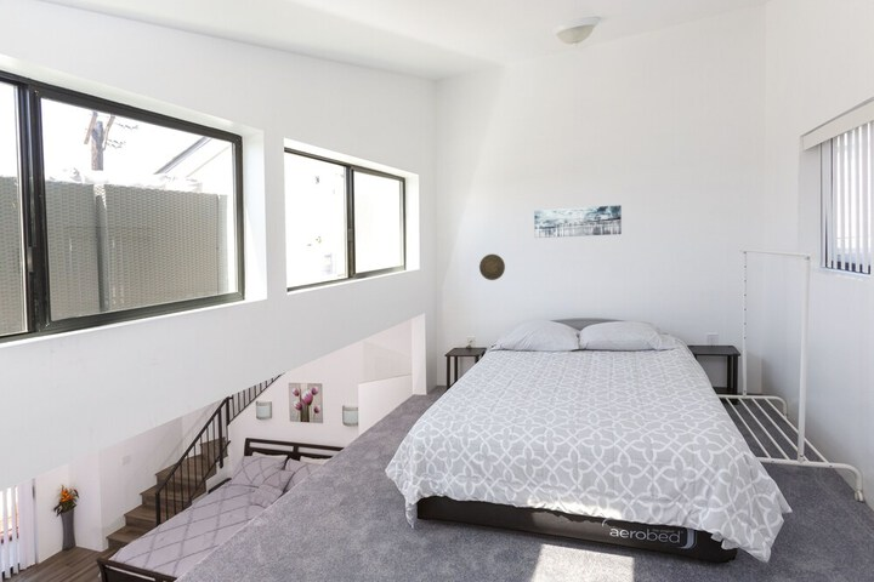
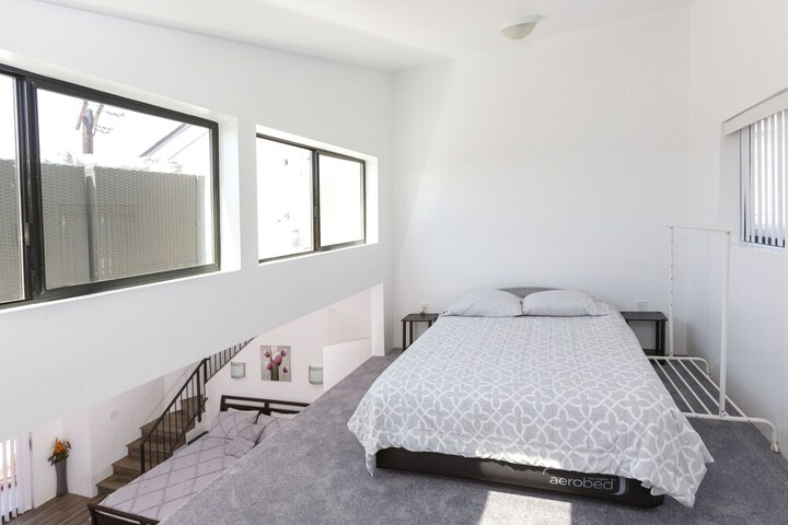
- wall art [533,204,623,239]
- decorative plate [478,253,506,281]
